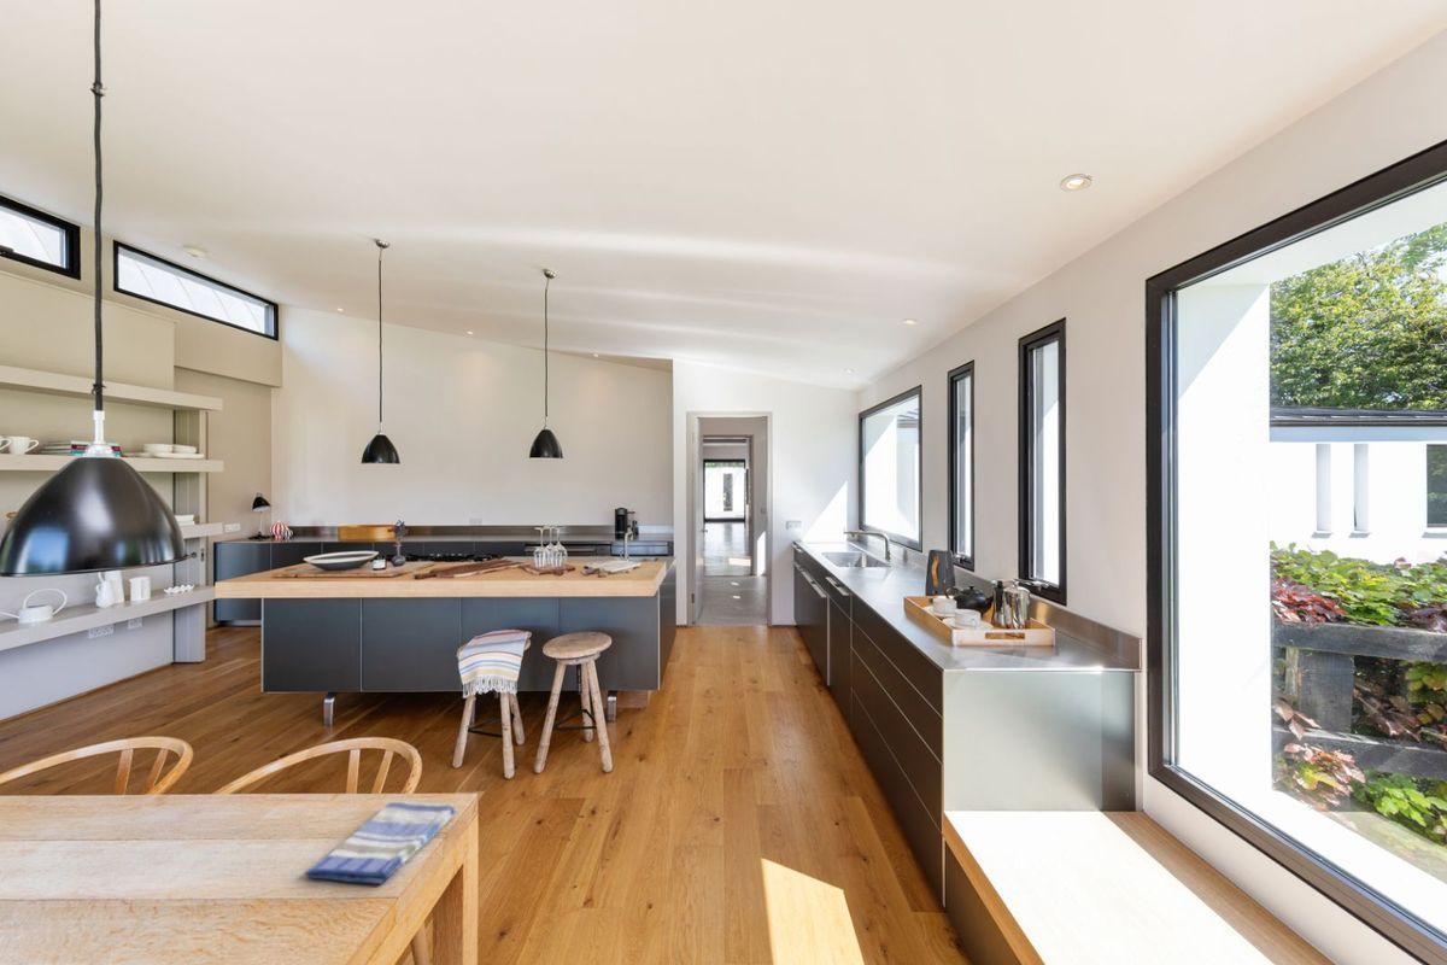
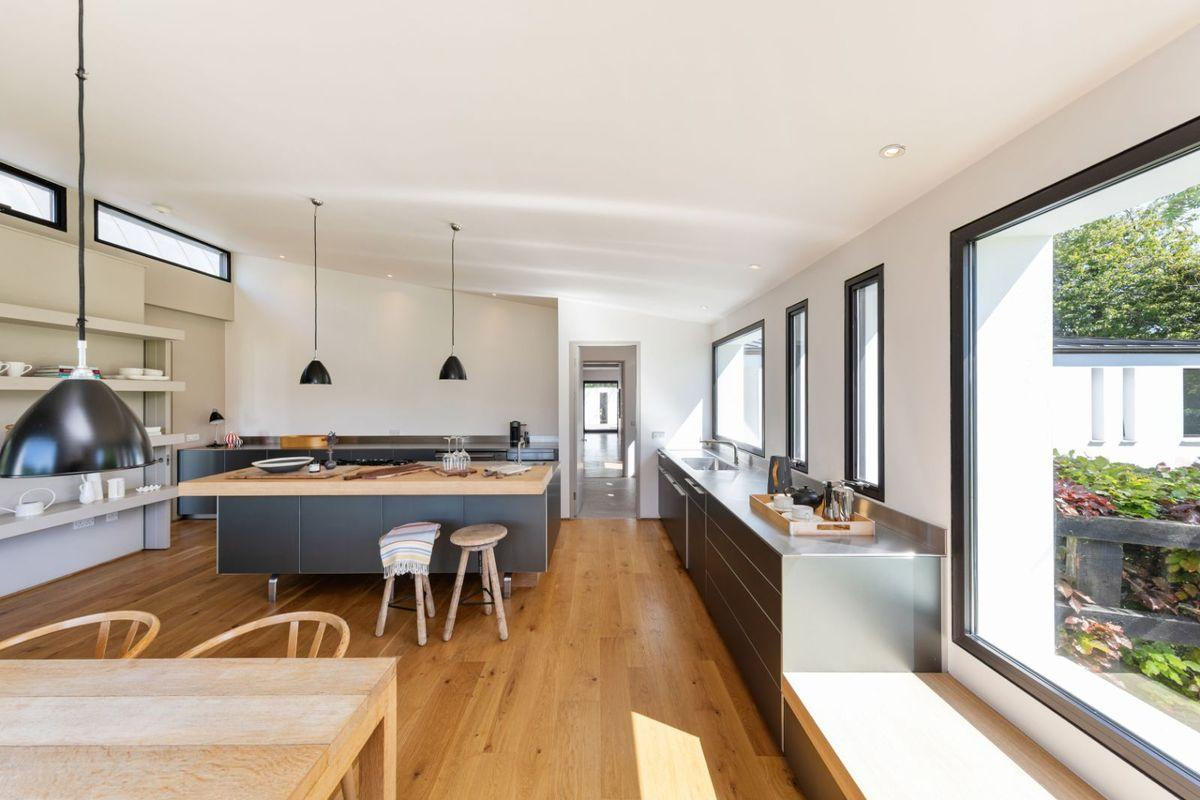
- dish towel [304,801,458,885]
